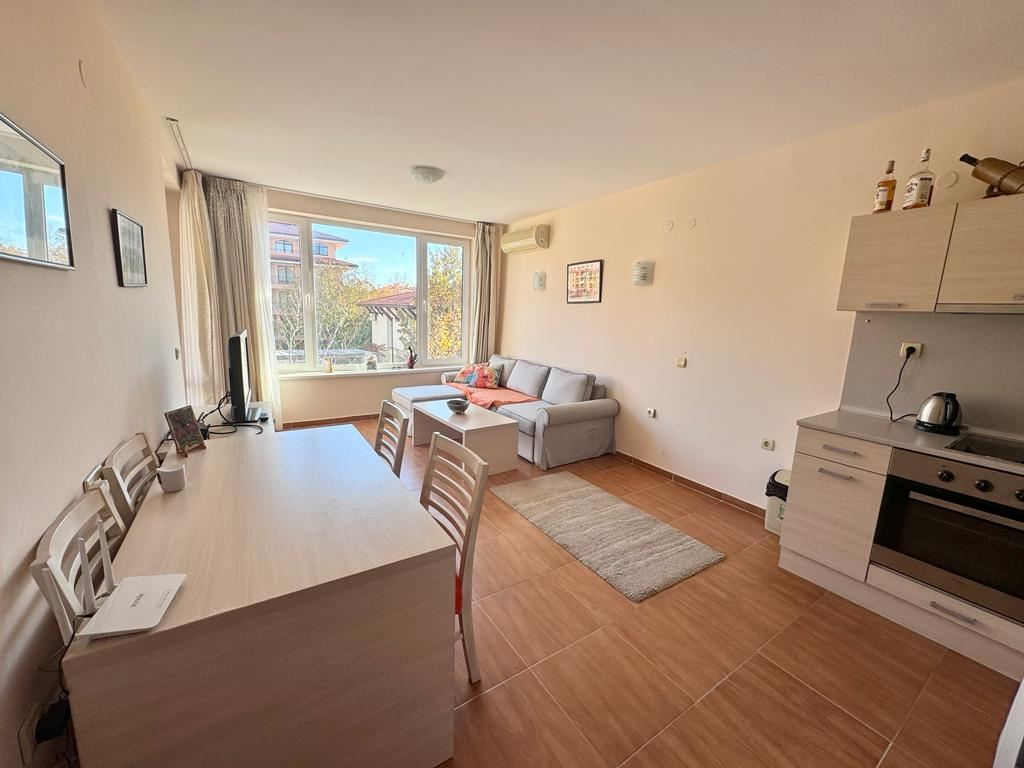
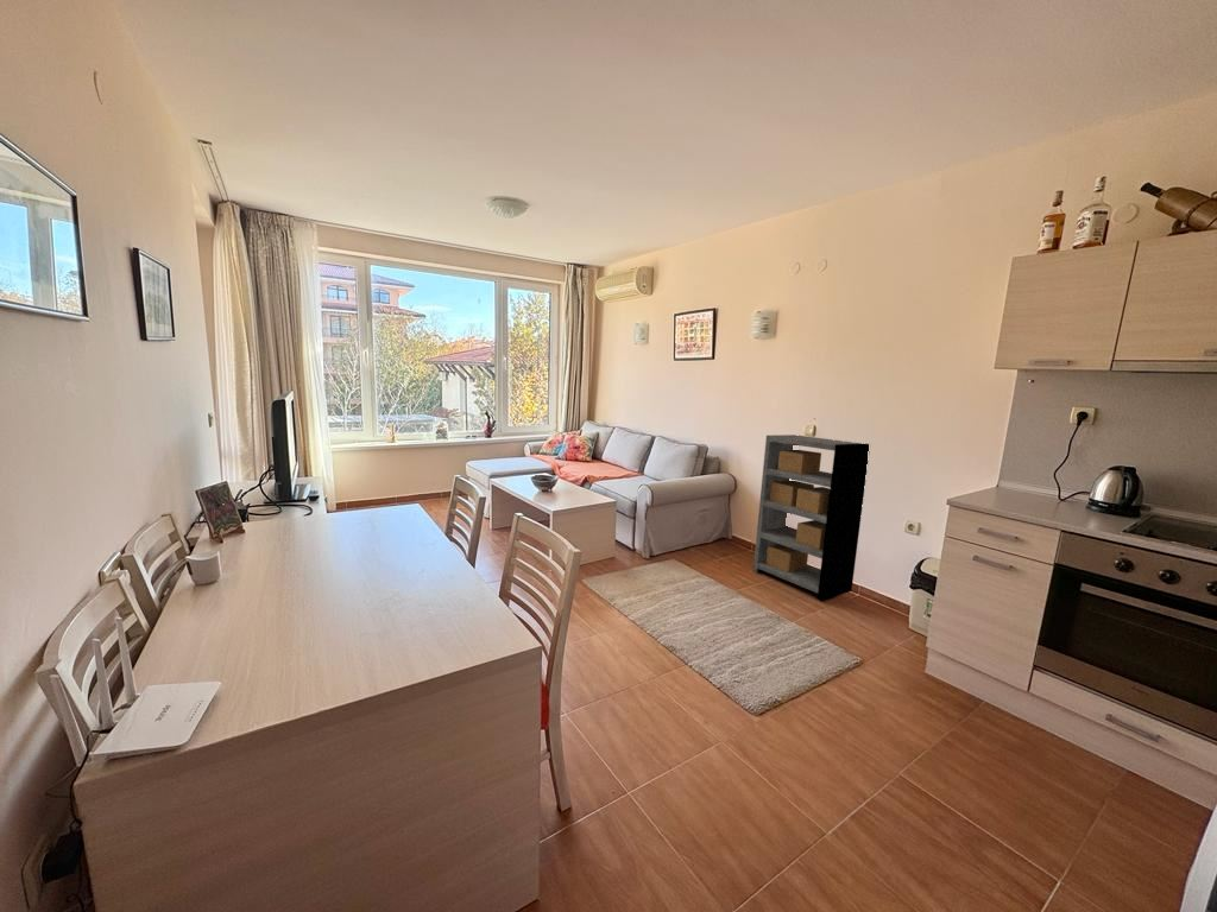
+ shelving unit [752,433,870,602]
